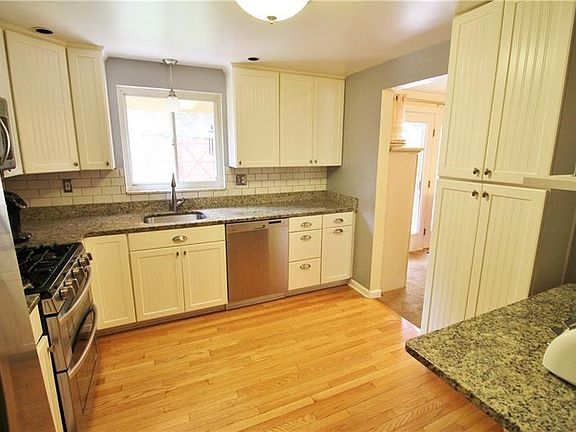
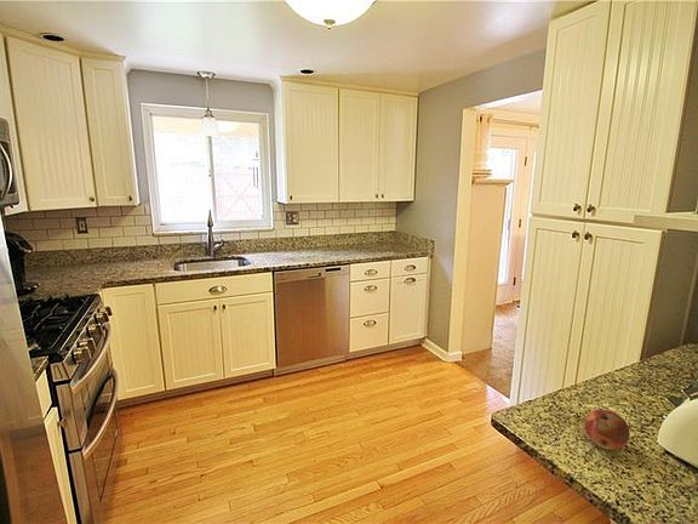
+ fruit [584,409,631,451]
